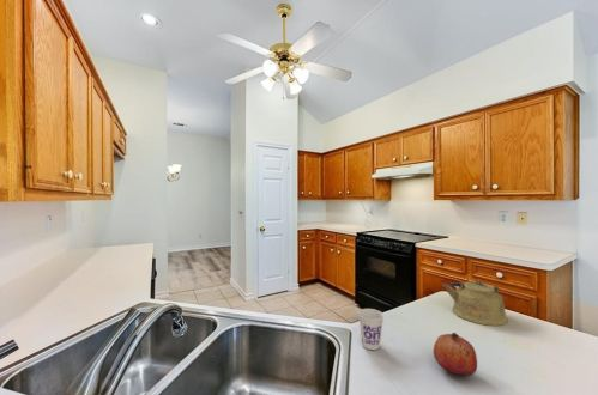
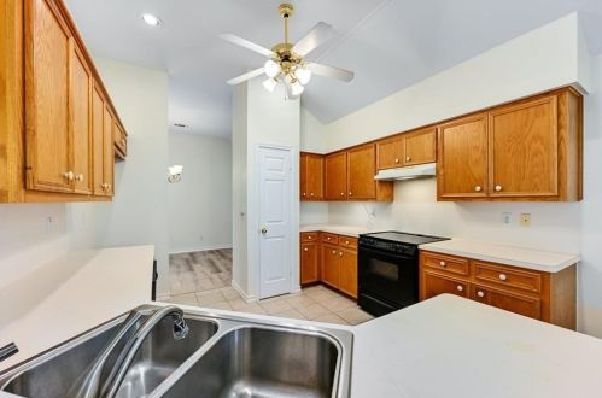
- kettle [441,278,509,327]
- fruit [433,332,478,377]
- cup [357,308,385,351]
